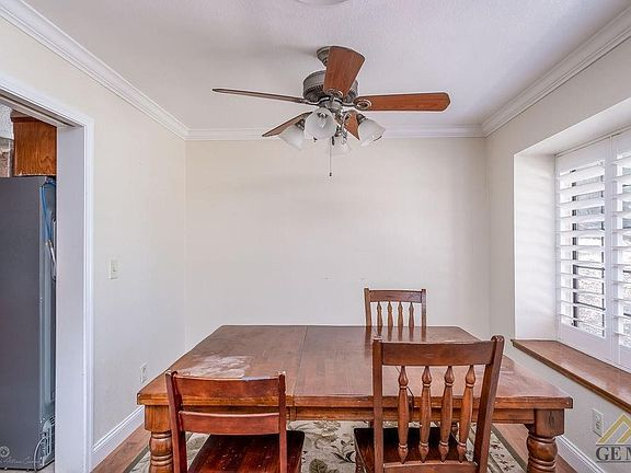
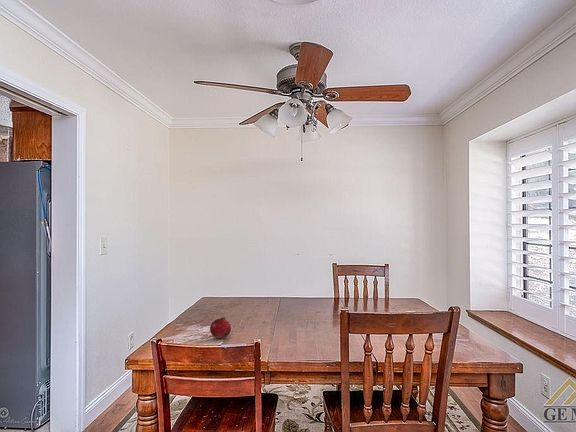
+ fruit [209,316,232,339]
